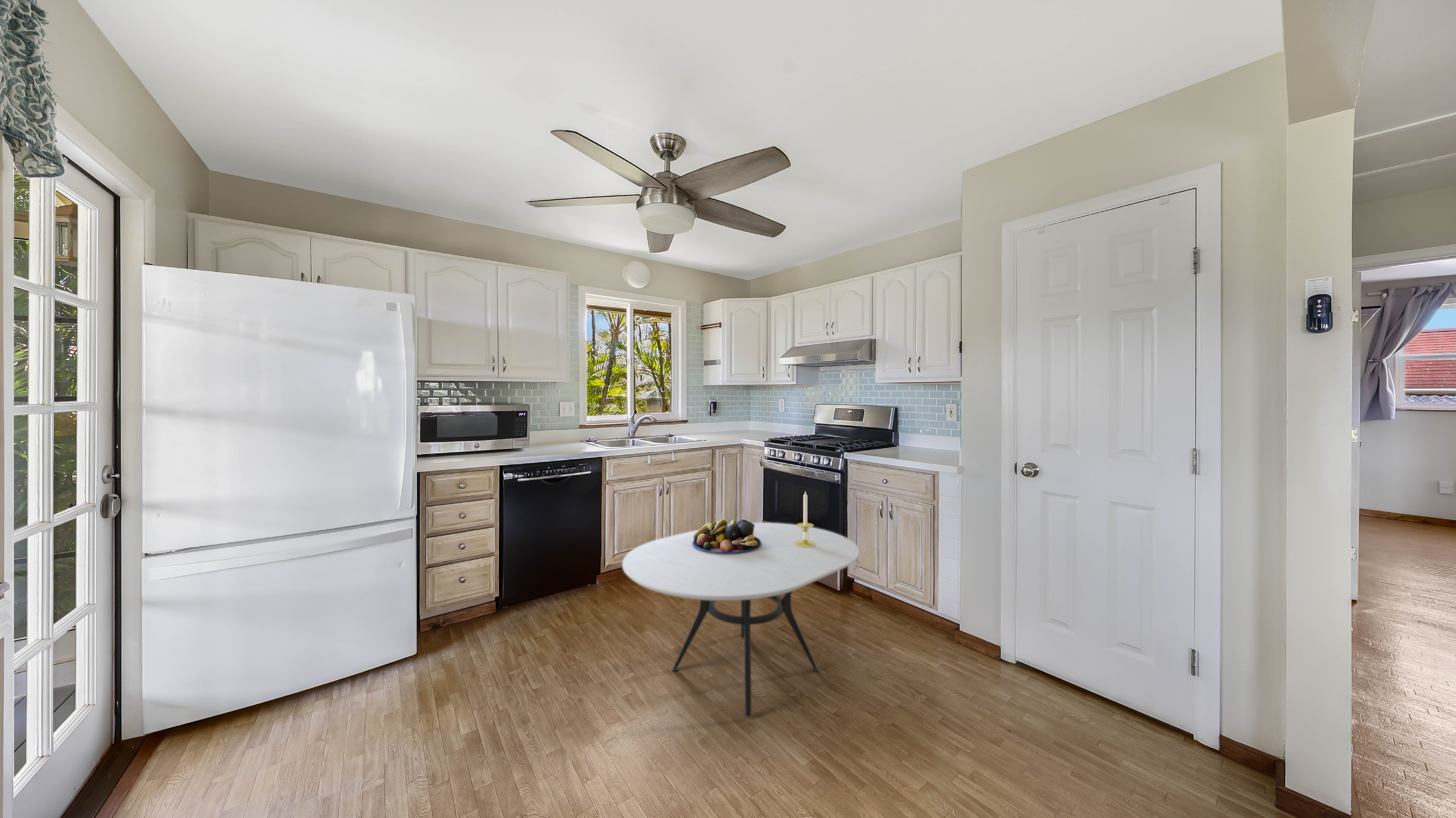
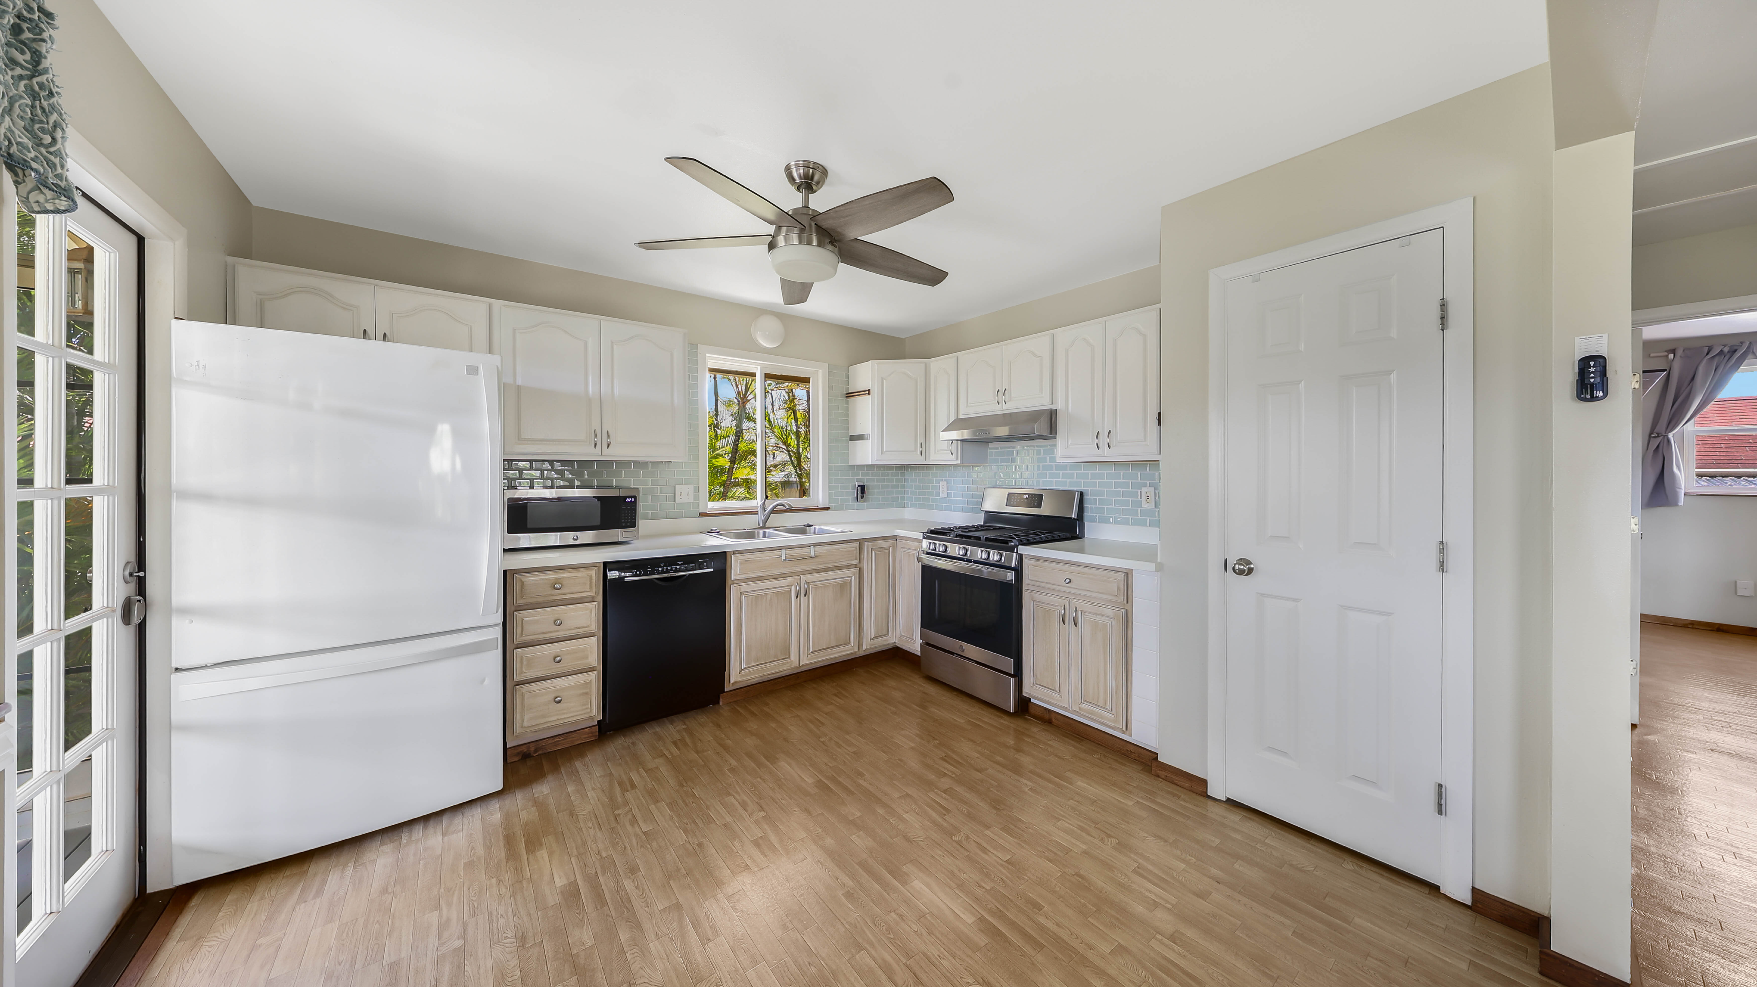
- fruit bowl [692,519,761,554]
- candle [795,490,815,547]
- dining table [622,522,859,717]
